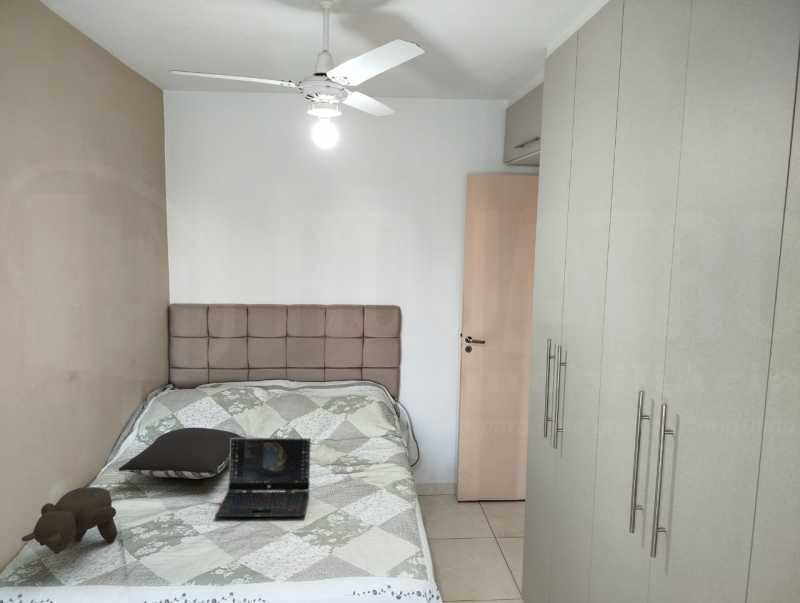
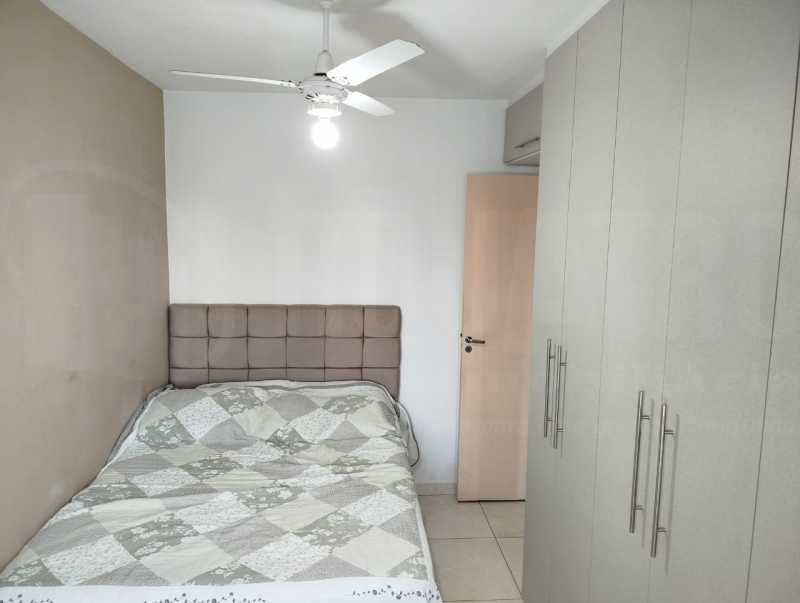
- pillow [118,426,247,480]
- laptop computer [214,437,312,518]
- teddy bear [21,486,119,555]
